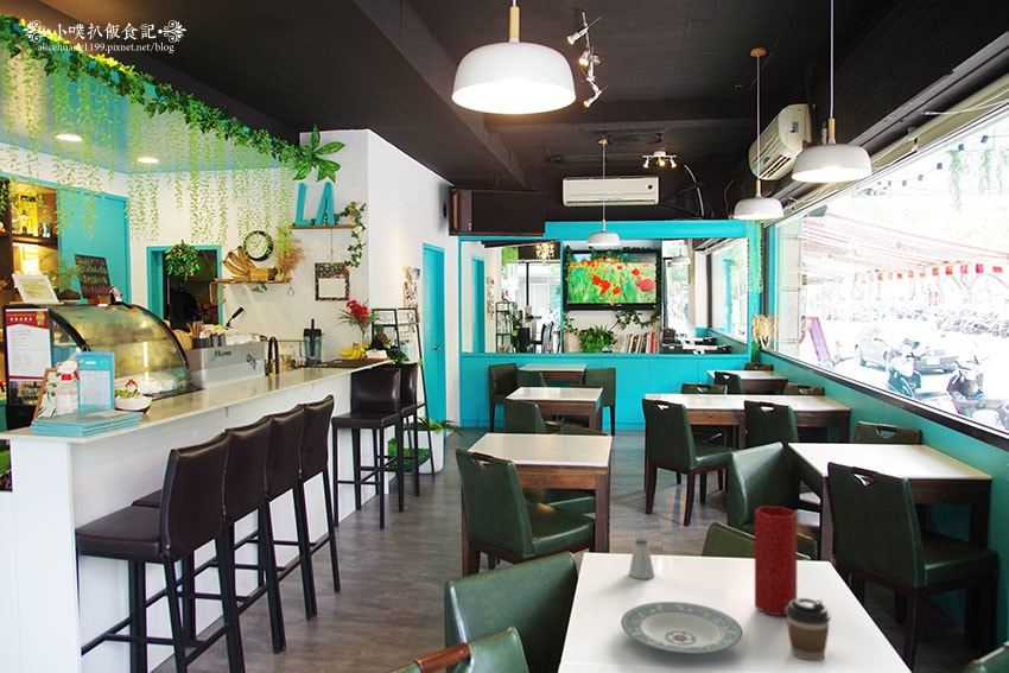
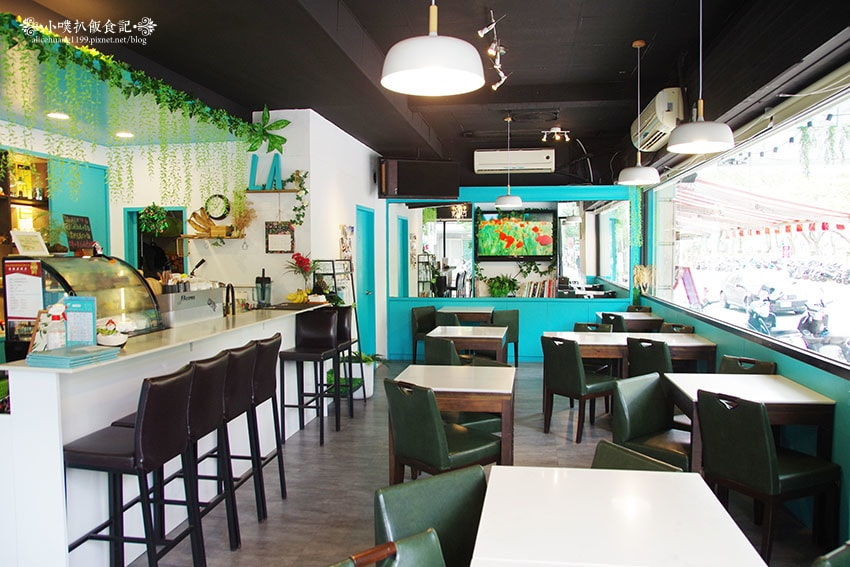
- coffee cup [786,596,832,661]
- plate [620,601,744,654]
- vase [754,506,798,616]
- saltshaker [628,537,655,580]
